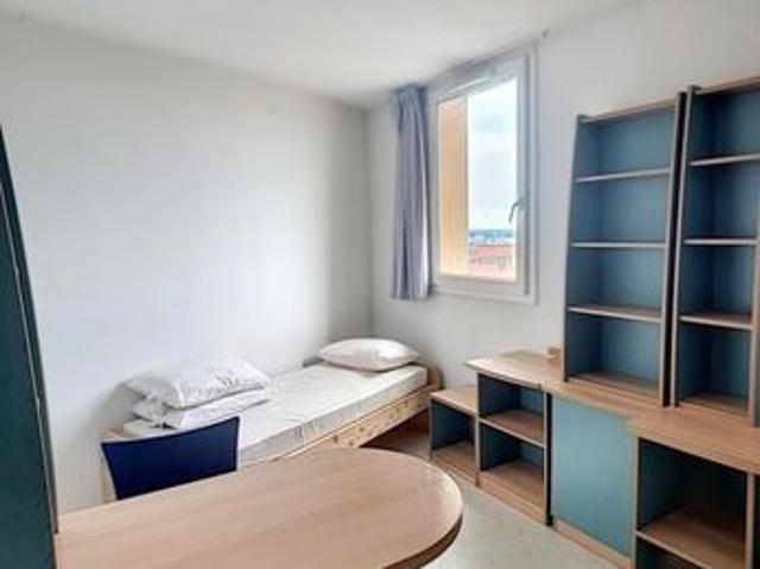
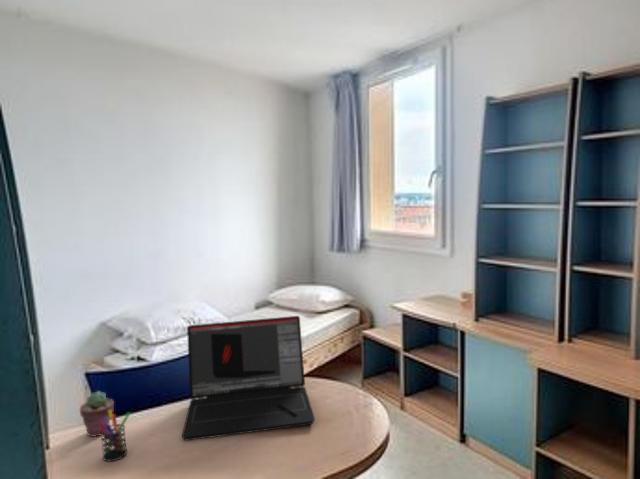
+ pen holder [99,409,131,462]
+ laptop [181,315,316,441]
+ potted succulent [79,390,115,438]
